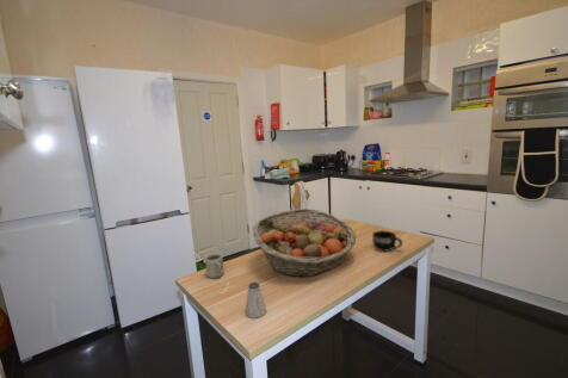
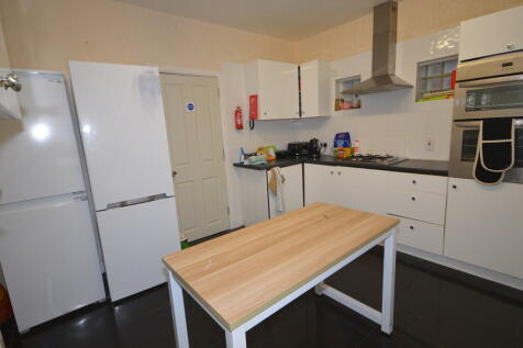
- saltshaker [245,281,267,320]
- fruit basket [252,207,357,278]
- mug [371,229,403,253]
- cup [204,253,226,279]
